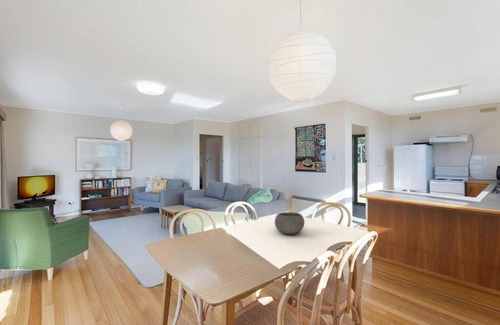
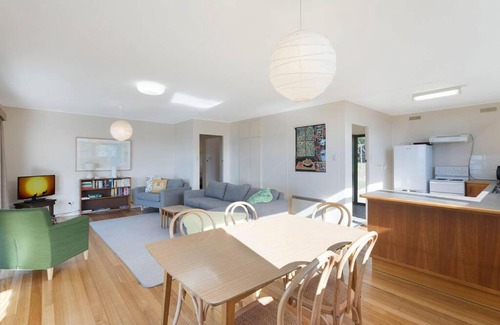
- bowl [274,211,306,235]
